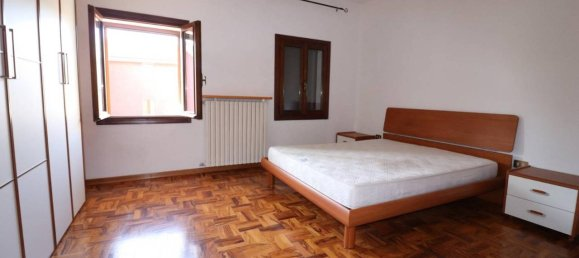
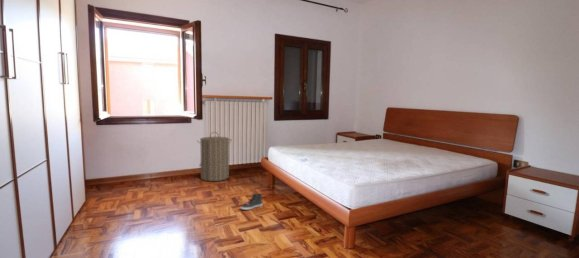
+ sneaker [239,193,264,211]
+ laundry hamper [196,131,233,182]
